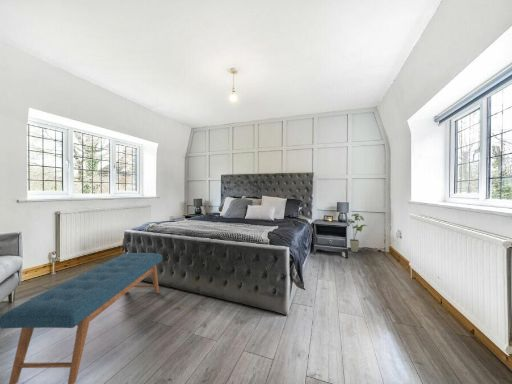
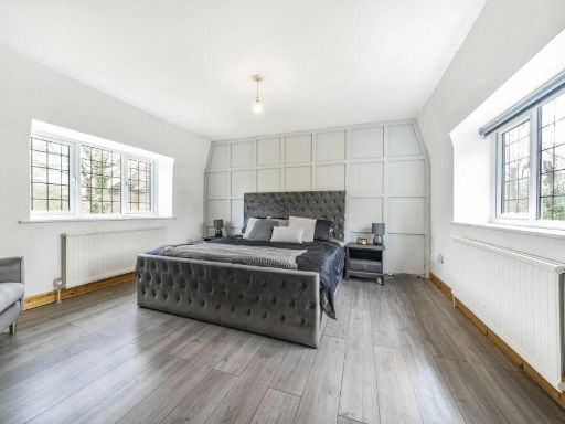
- bench [0,252,163,384]
- house plant [347,213,368,253]
